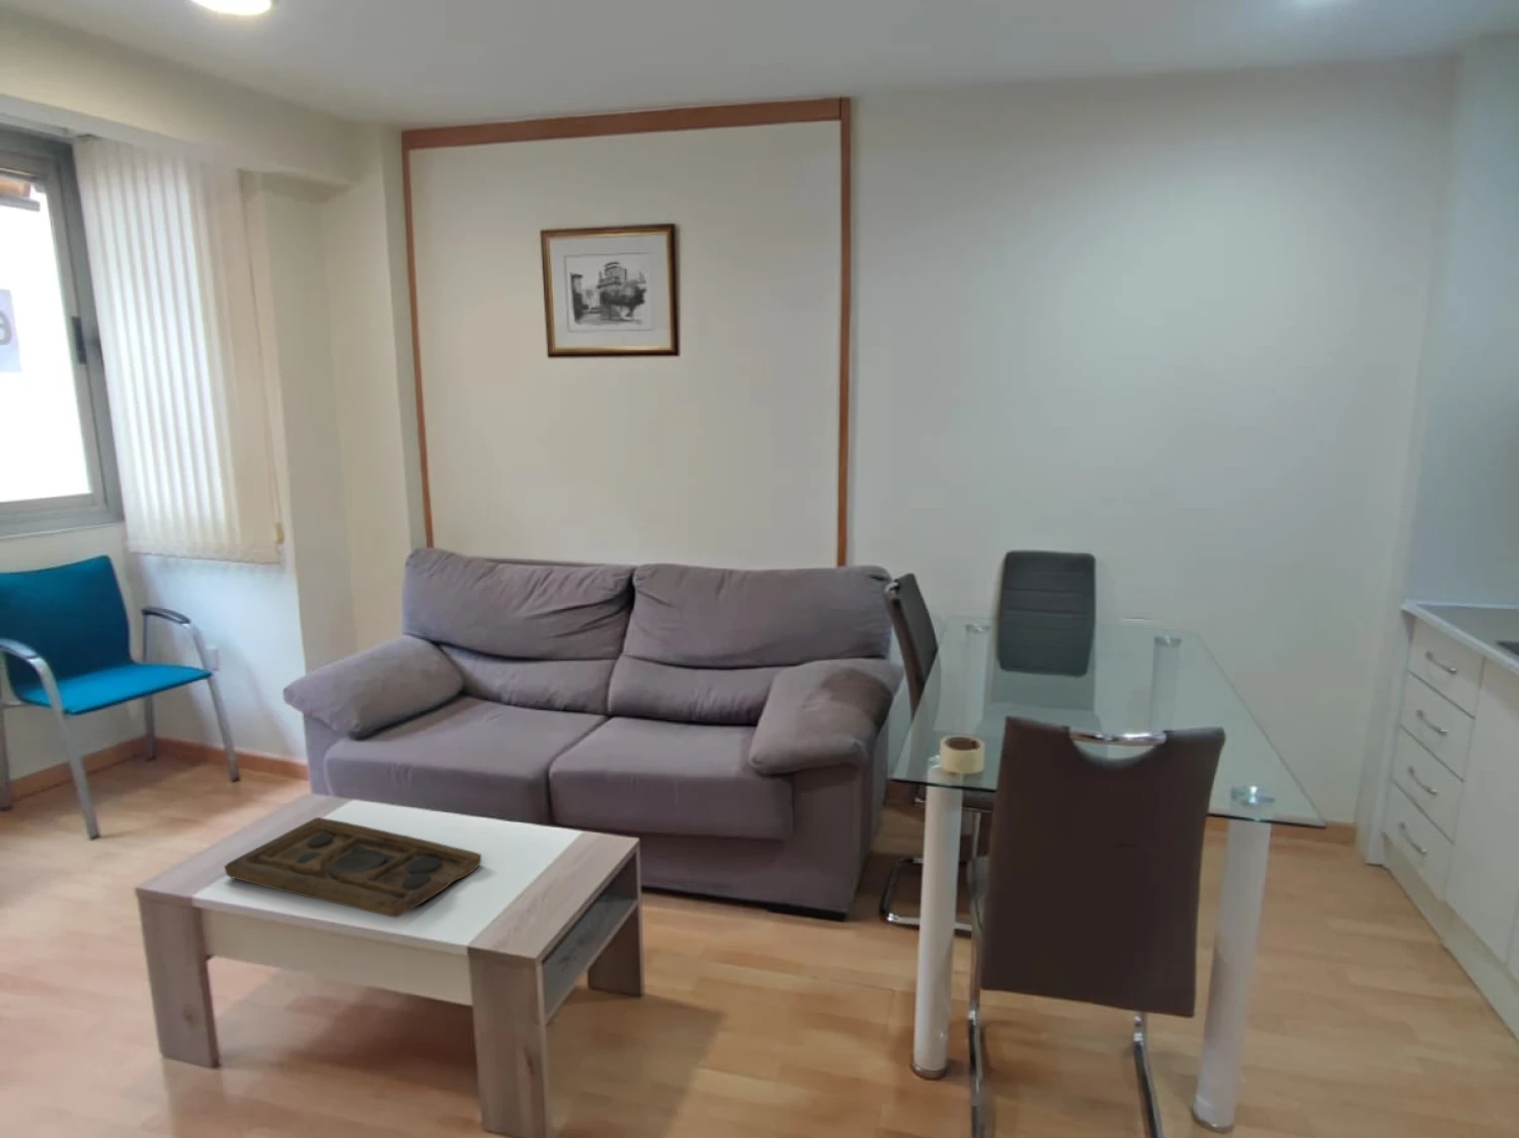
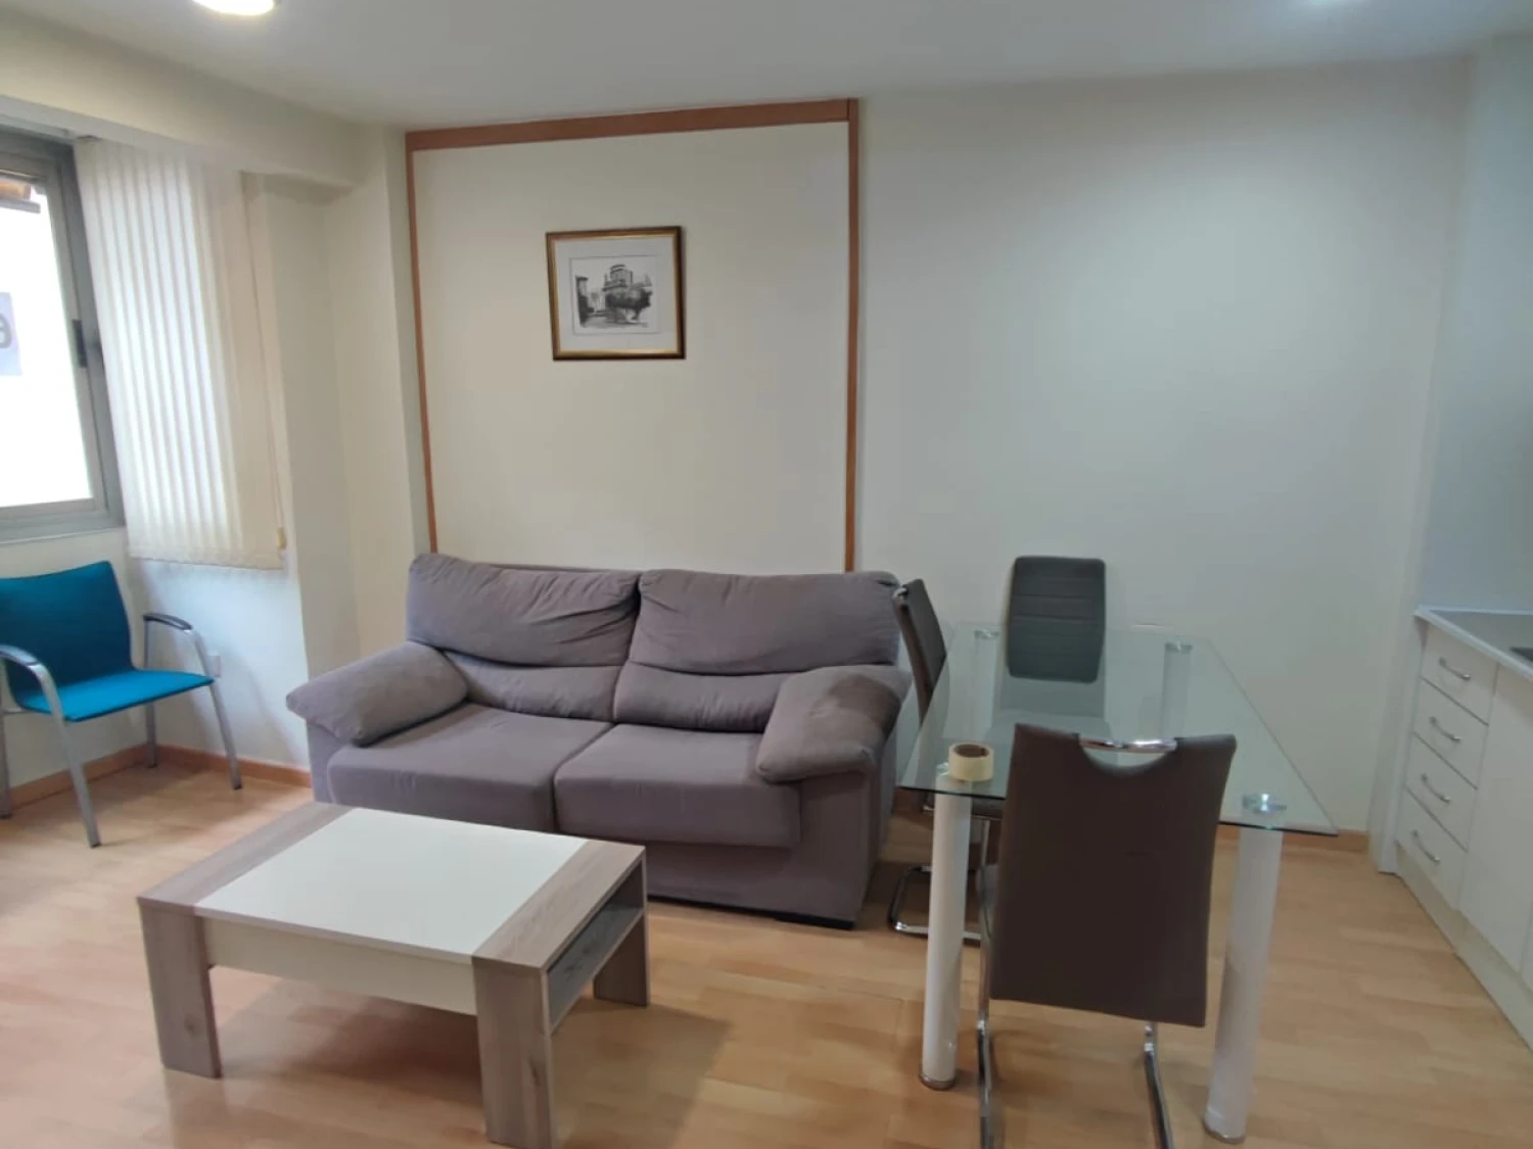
- decorative tray [222,816,482,918]
